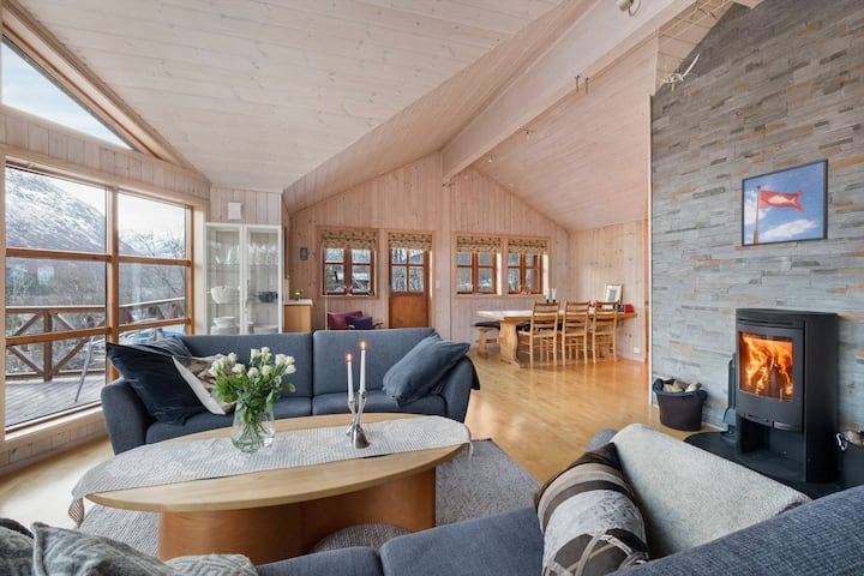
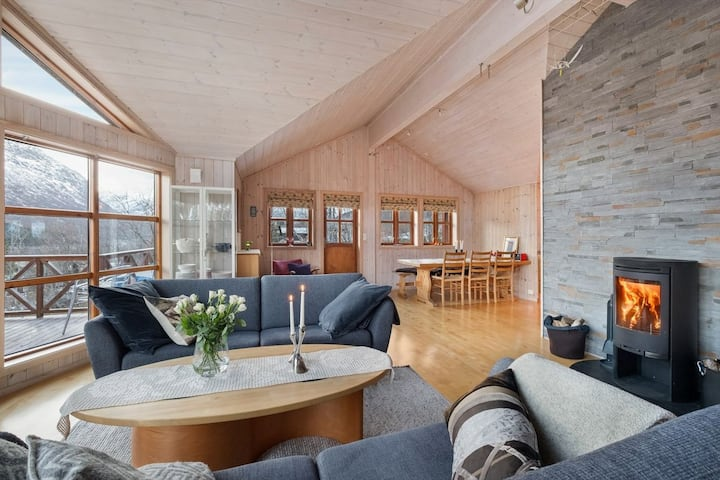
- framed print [740,157,829,248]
